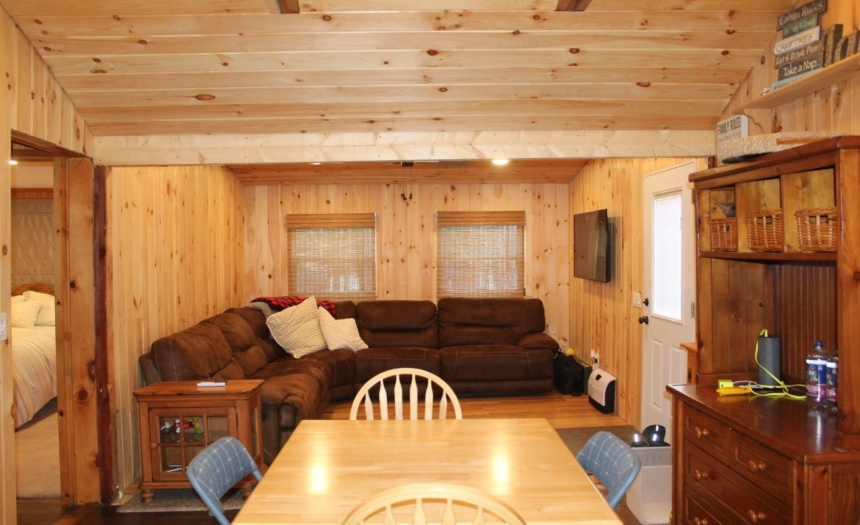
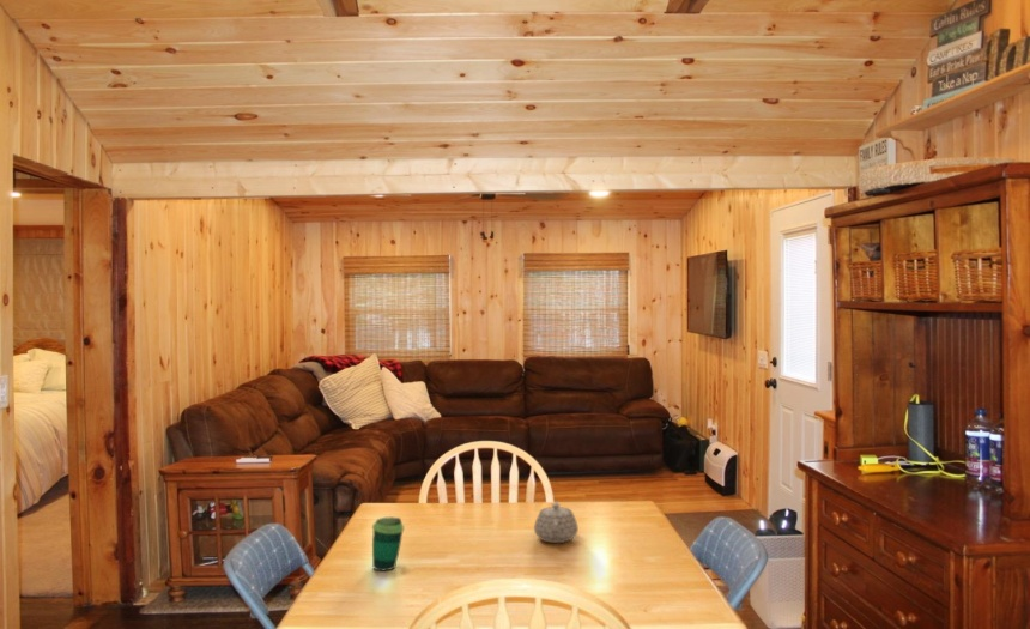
+ teapot [533,501,580,544]
+ cup [371,515,405,571]
